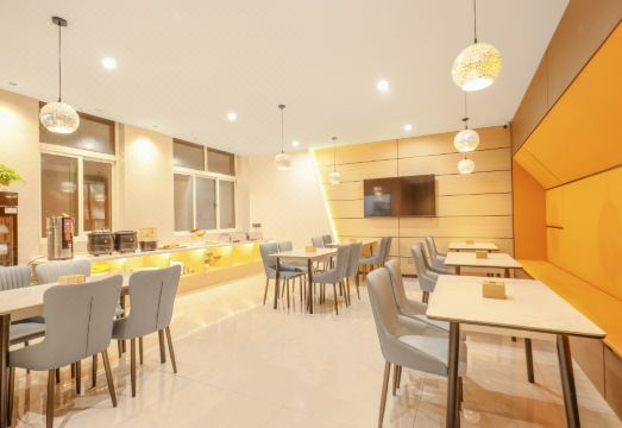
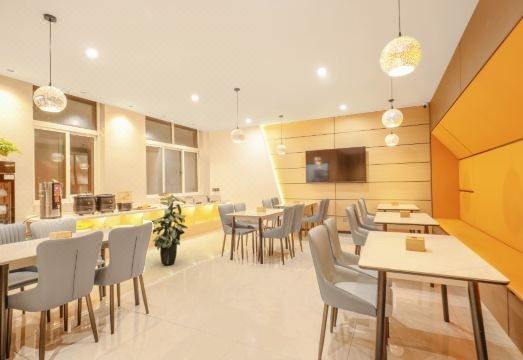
+ indoor plant [151,192,189,266]
